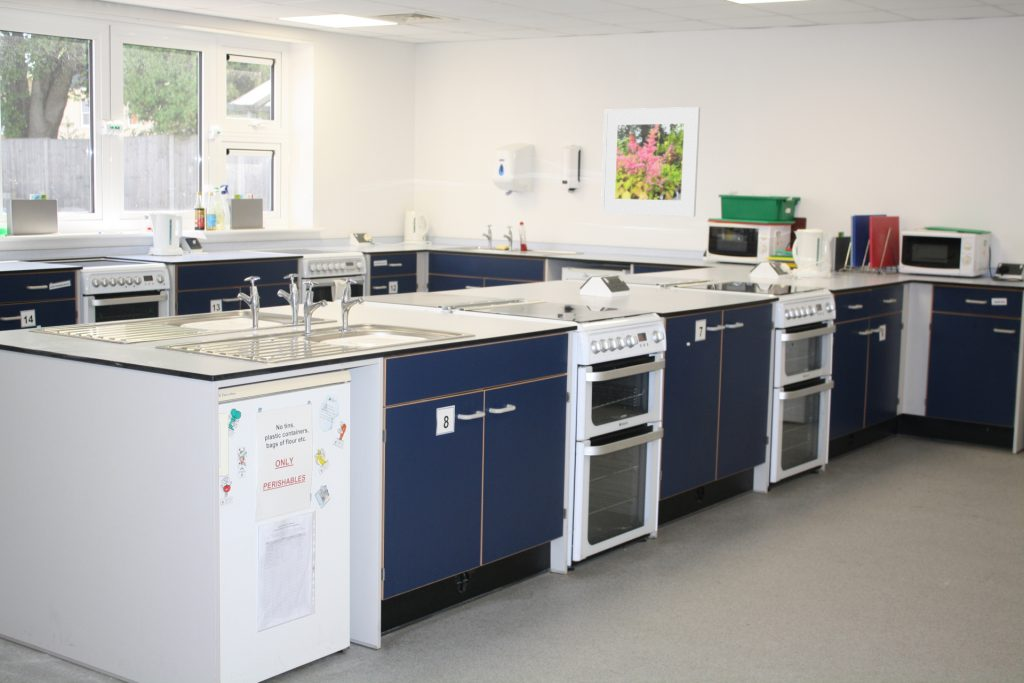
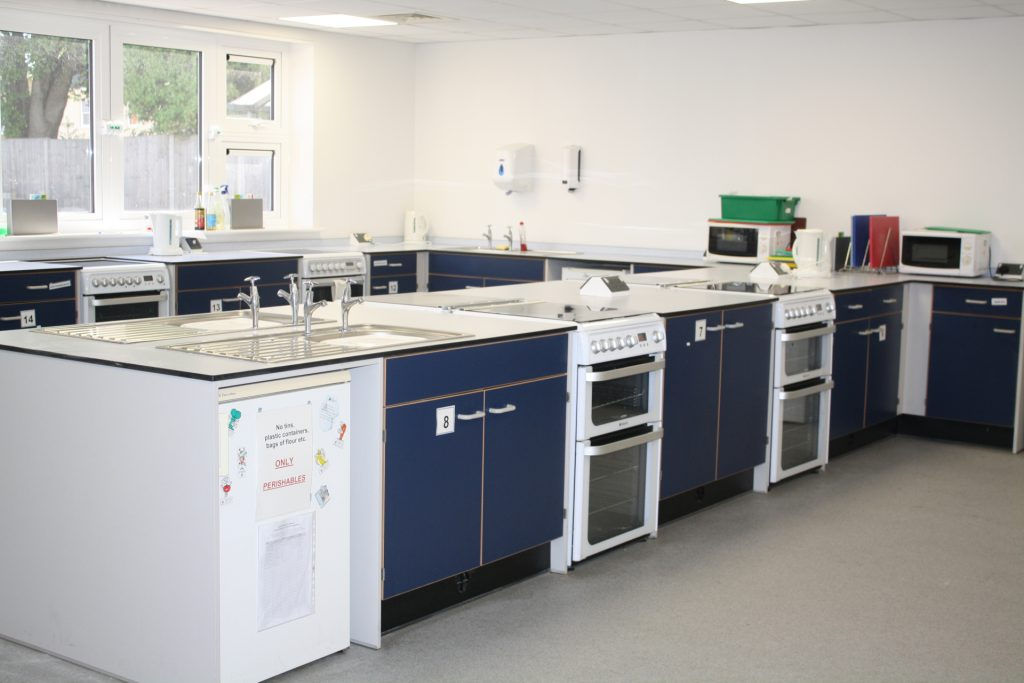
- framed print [600,106,701,218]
